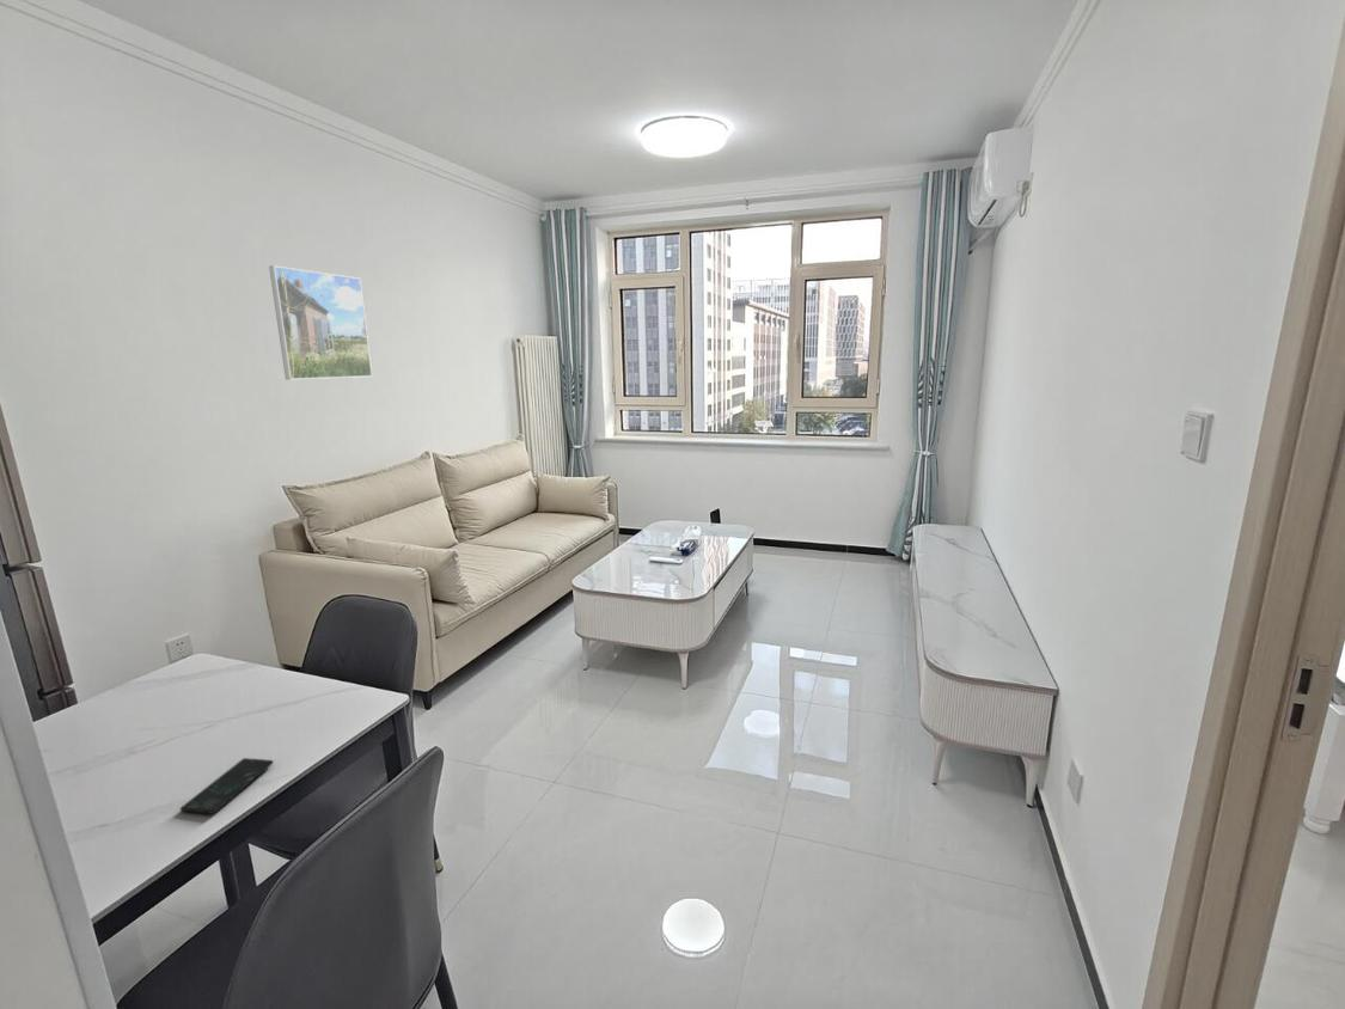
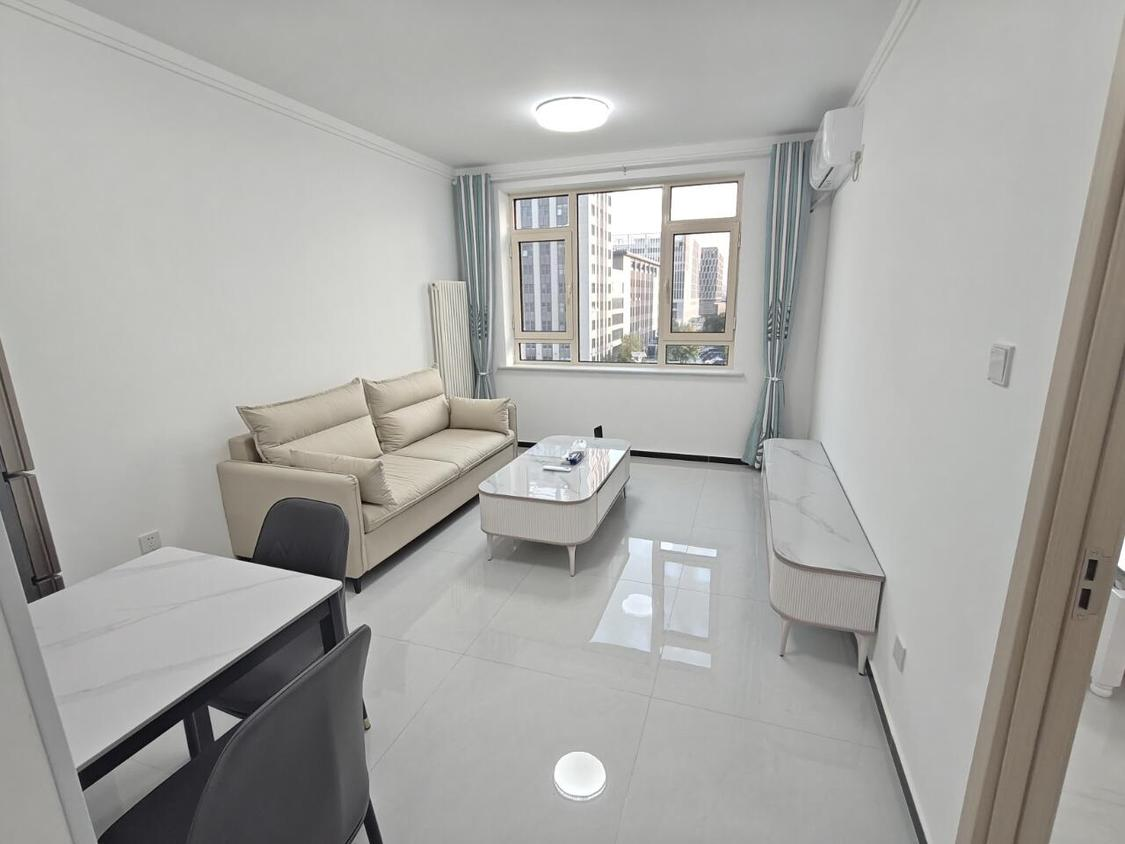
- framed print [268,264,373,380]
- smartphone [179,757,274,815]
